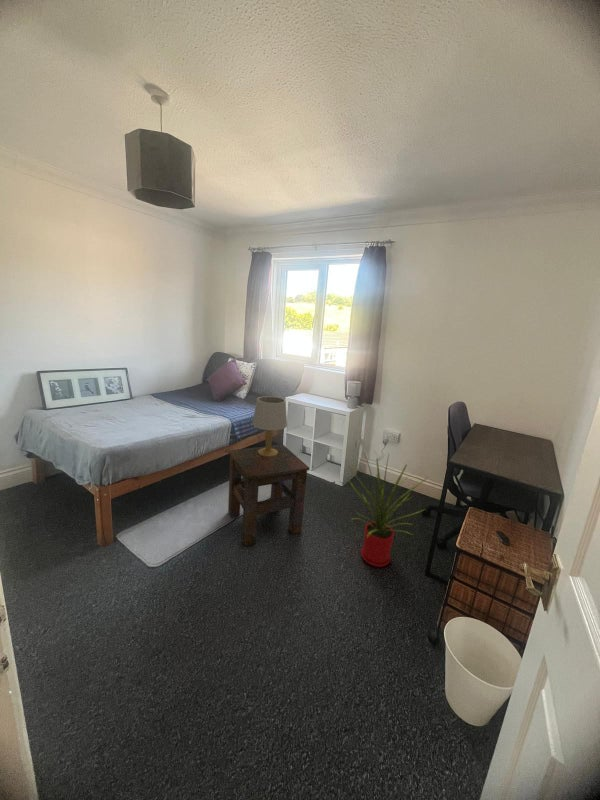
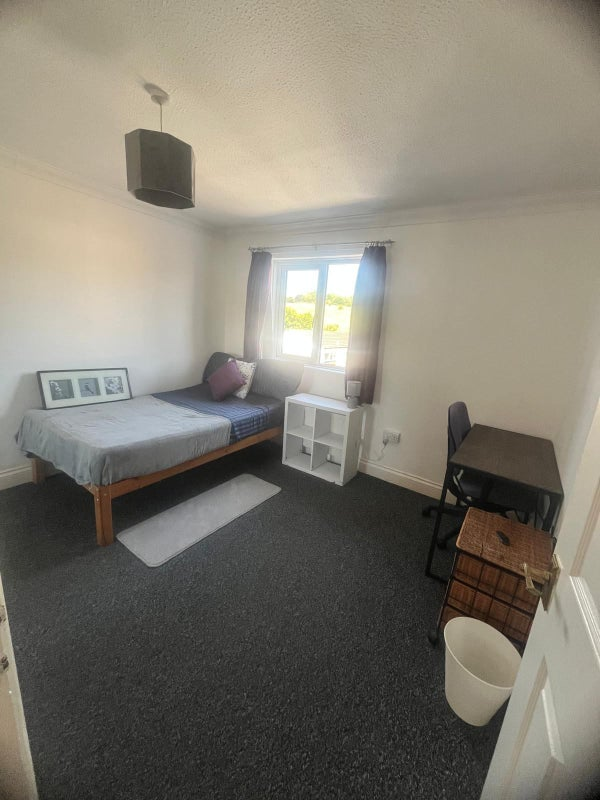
- side table [227,443,310,547]
- house plant [345,452,429,568]
- table lamp [251,395,288,457]
